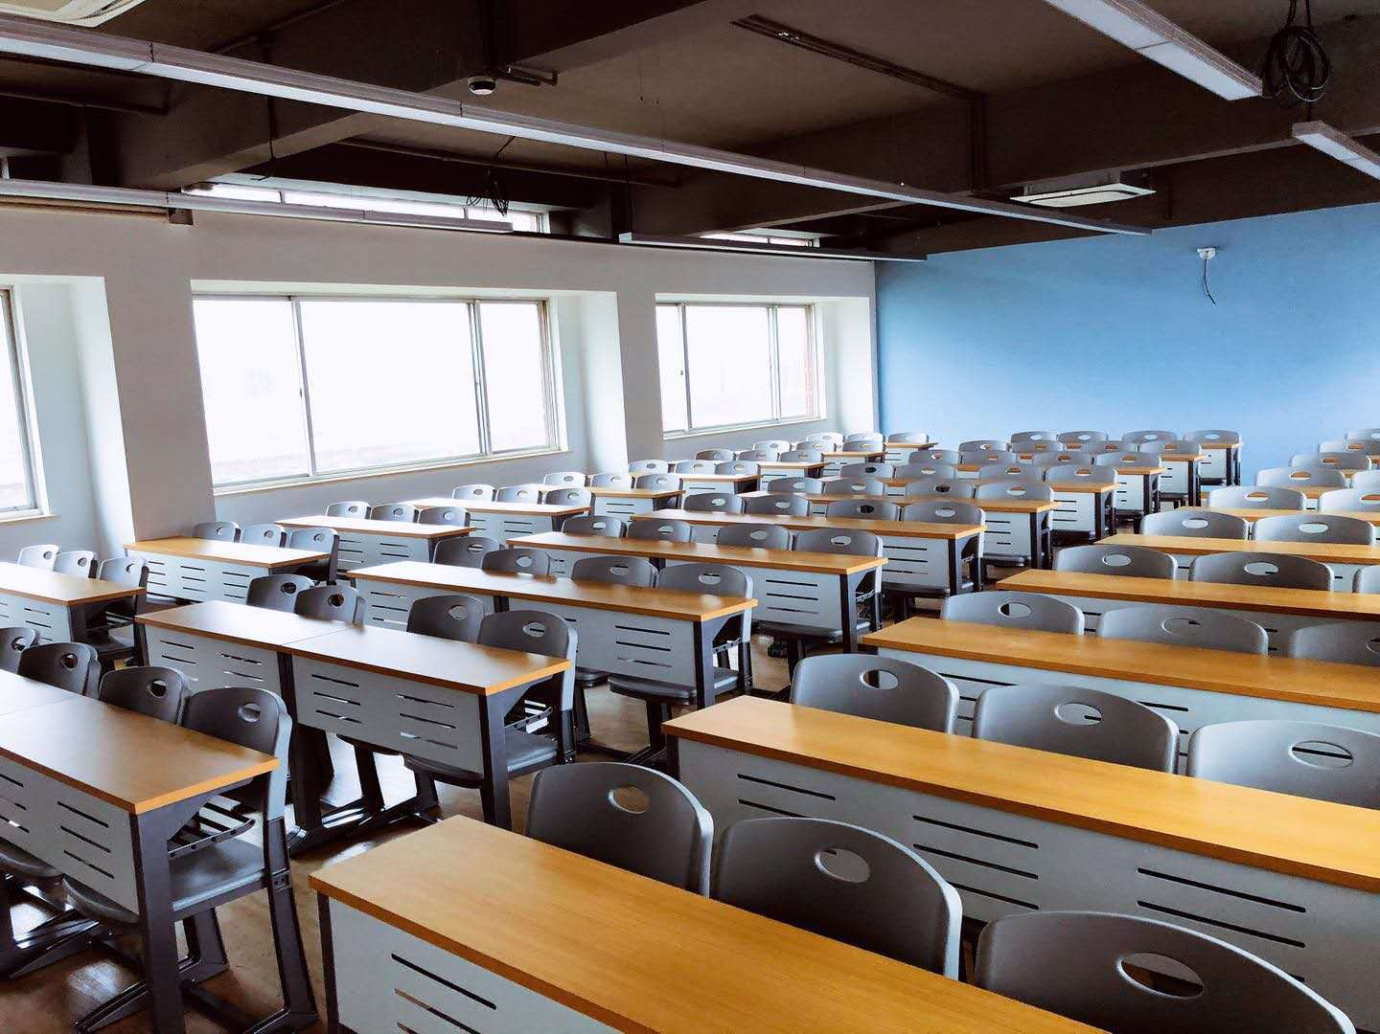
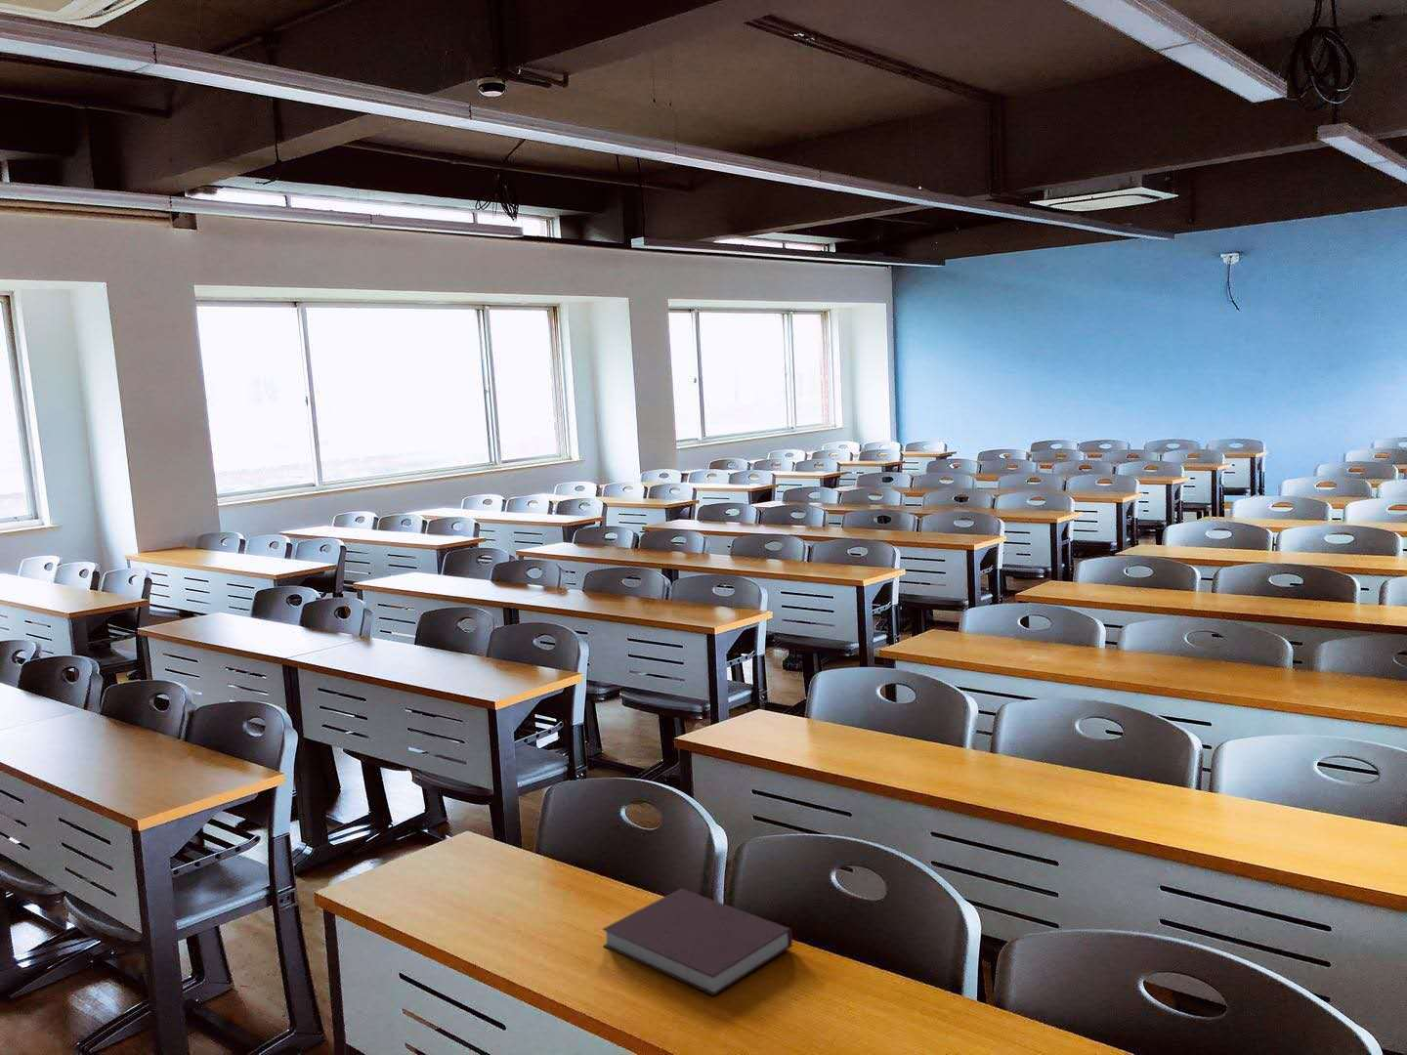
+ notebook [600,887,793,996]
